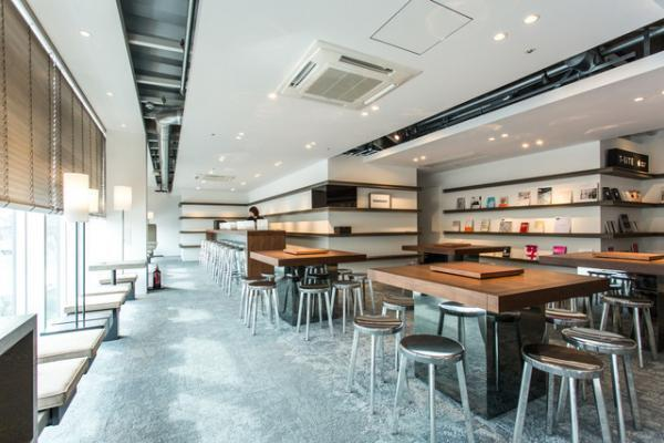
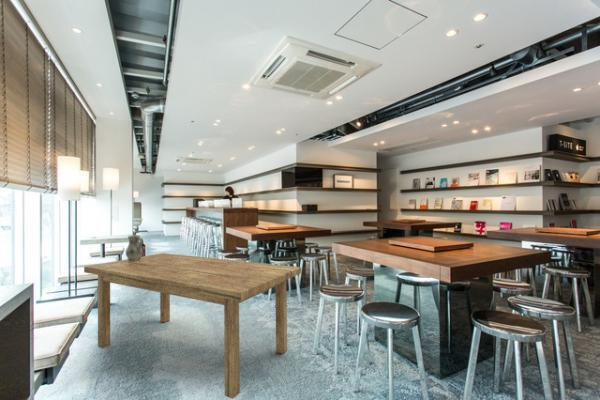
+ ceramic pitcher [125,234,144,262]
+ dining table [83,252,302,400]
